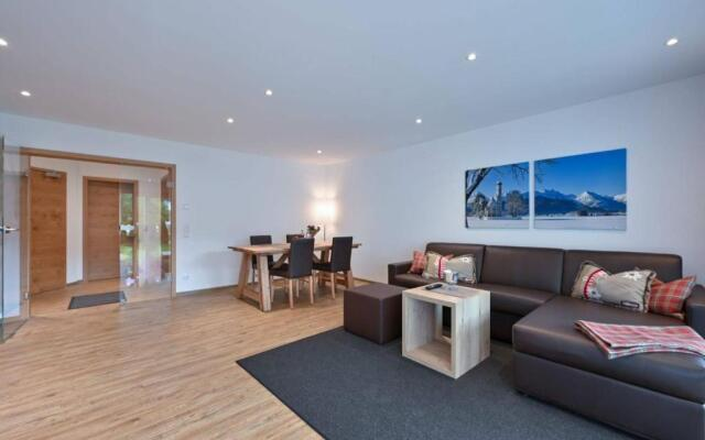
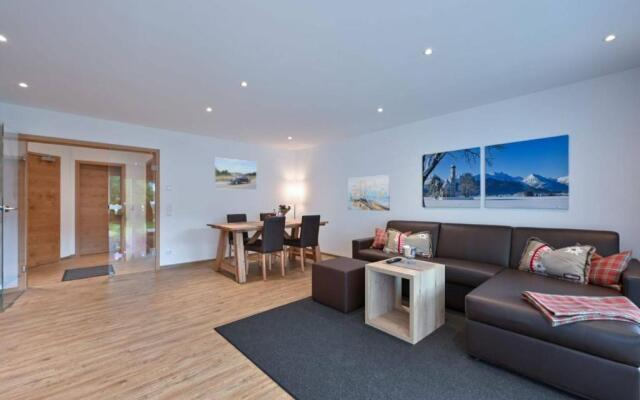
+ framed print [213,157,258,191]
+ wall art [347,174,391,212]
